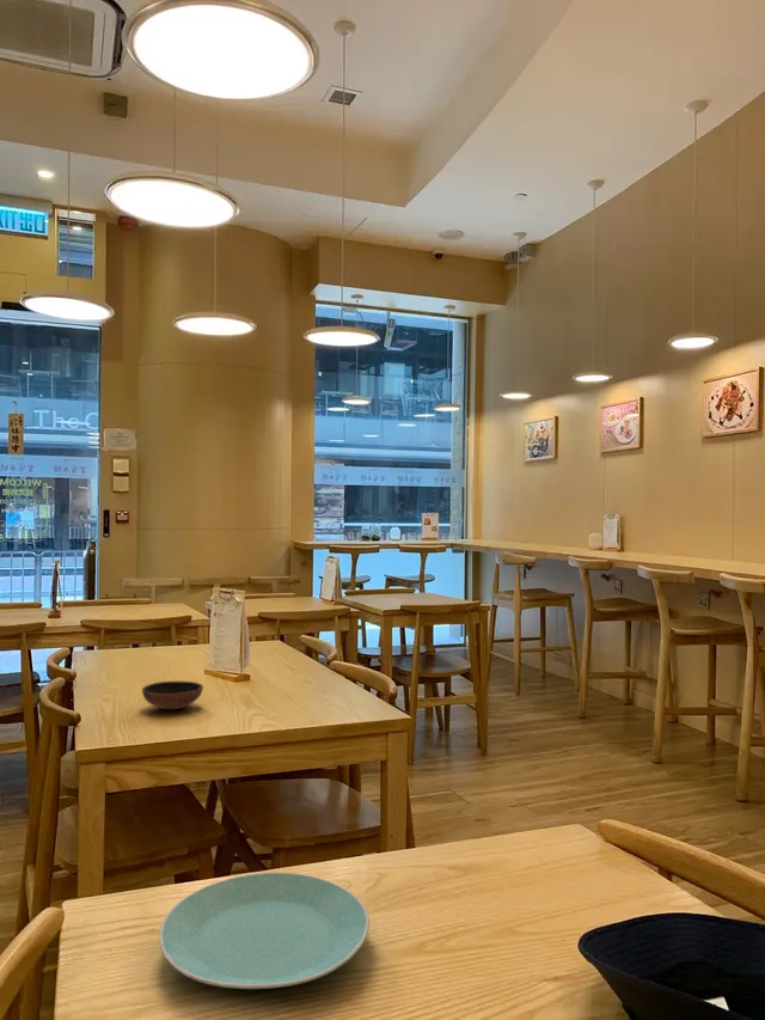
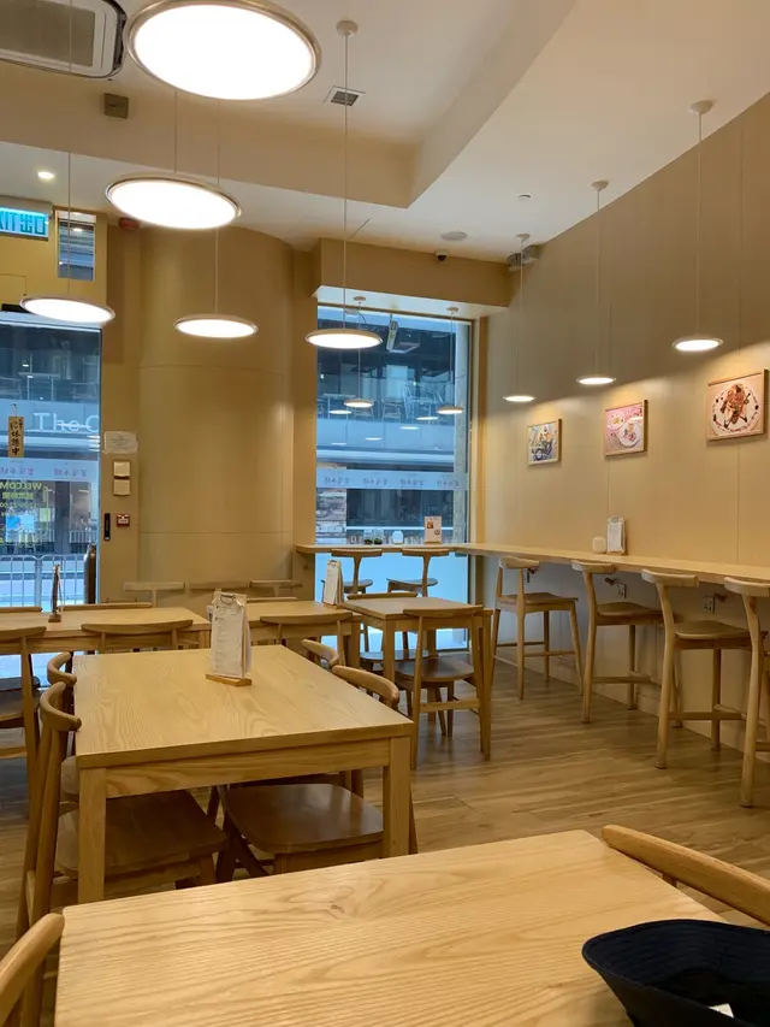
- bowl [141,680,204,710]
- plate [158,872,371,990]
